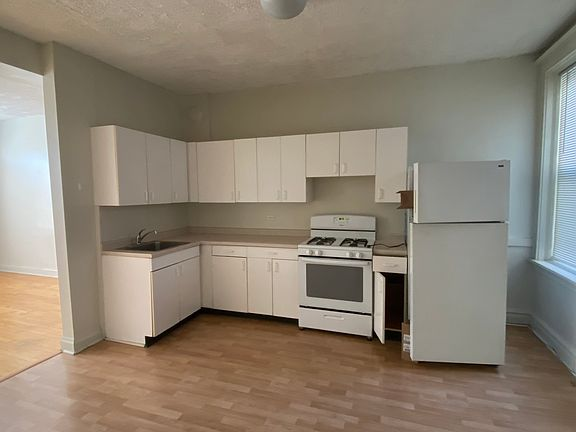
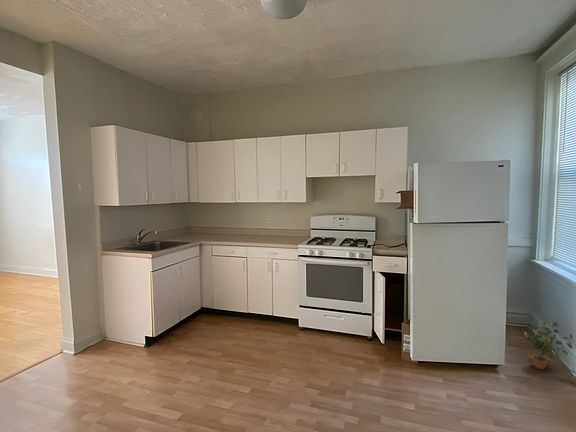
+ potted plant [519,321,575,370]
